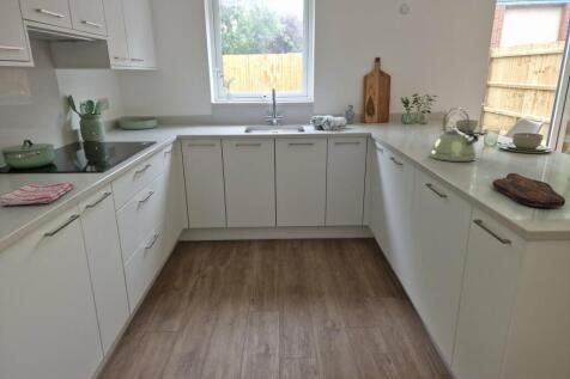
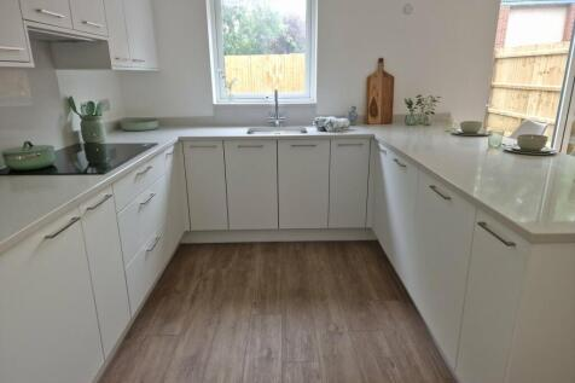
- cutting board [491,172,566,208]
- kettle [428,106,481,163]
- dish towel [0,181,75,207]
